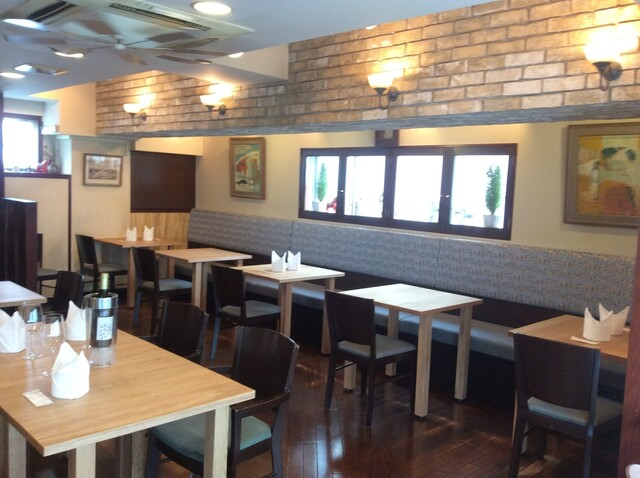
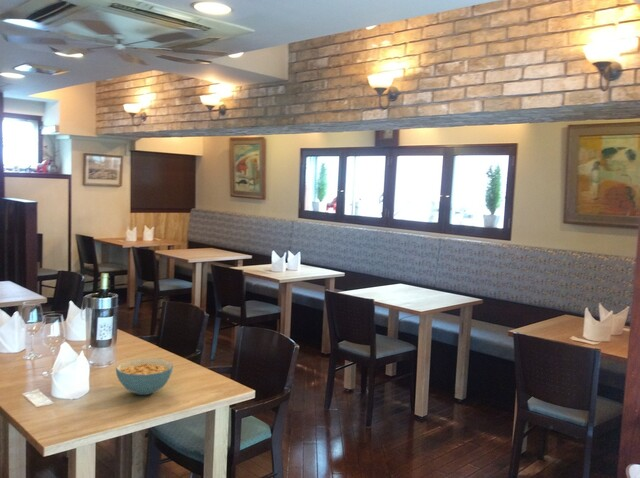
+ cereal bowl [115,357,174,396]
